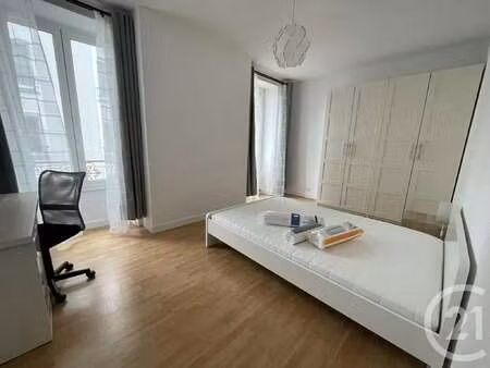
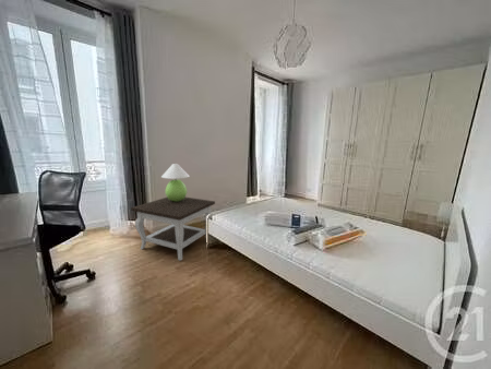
+ side table [130,197,216,262]
+ table lamp [160,163,191,202]
